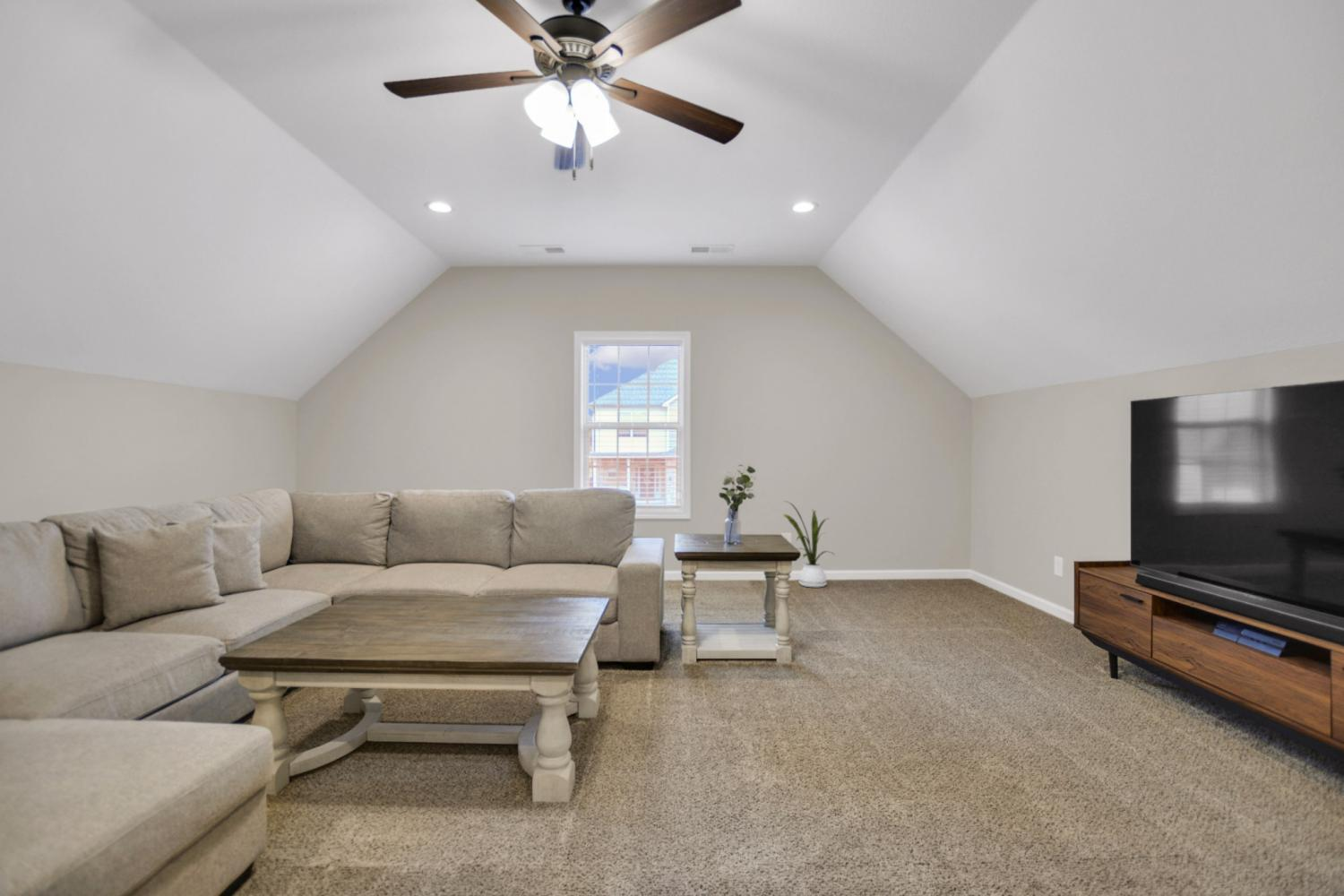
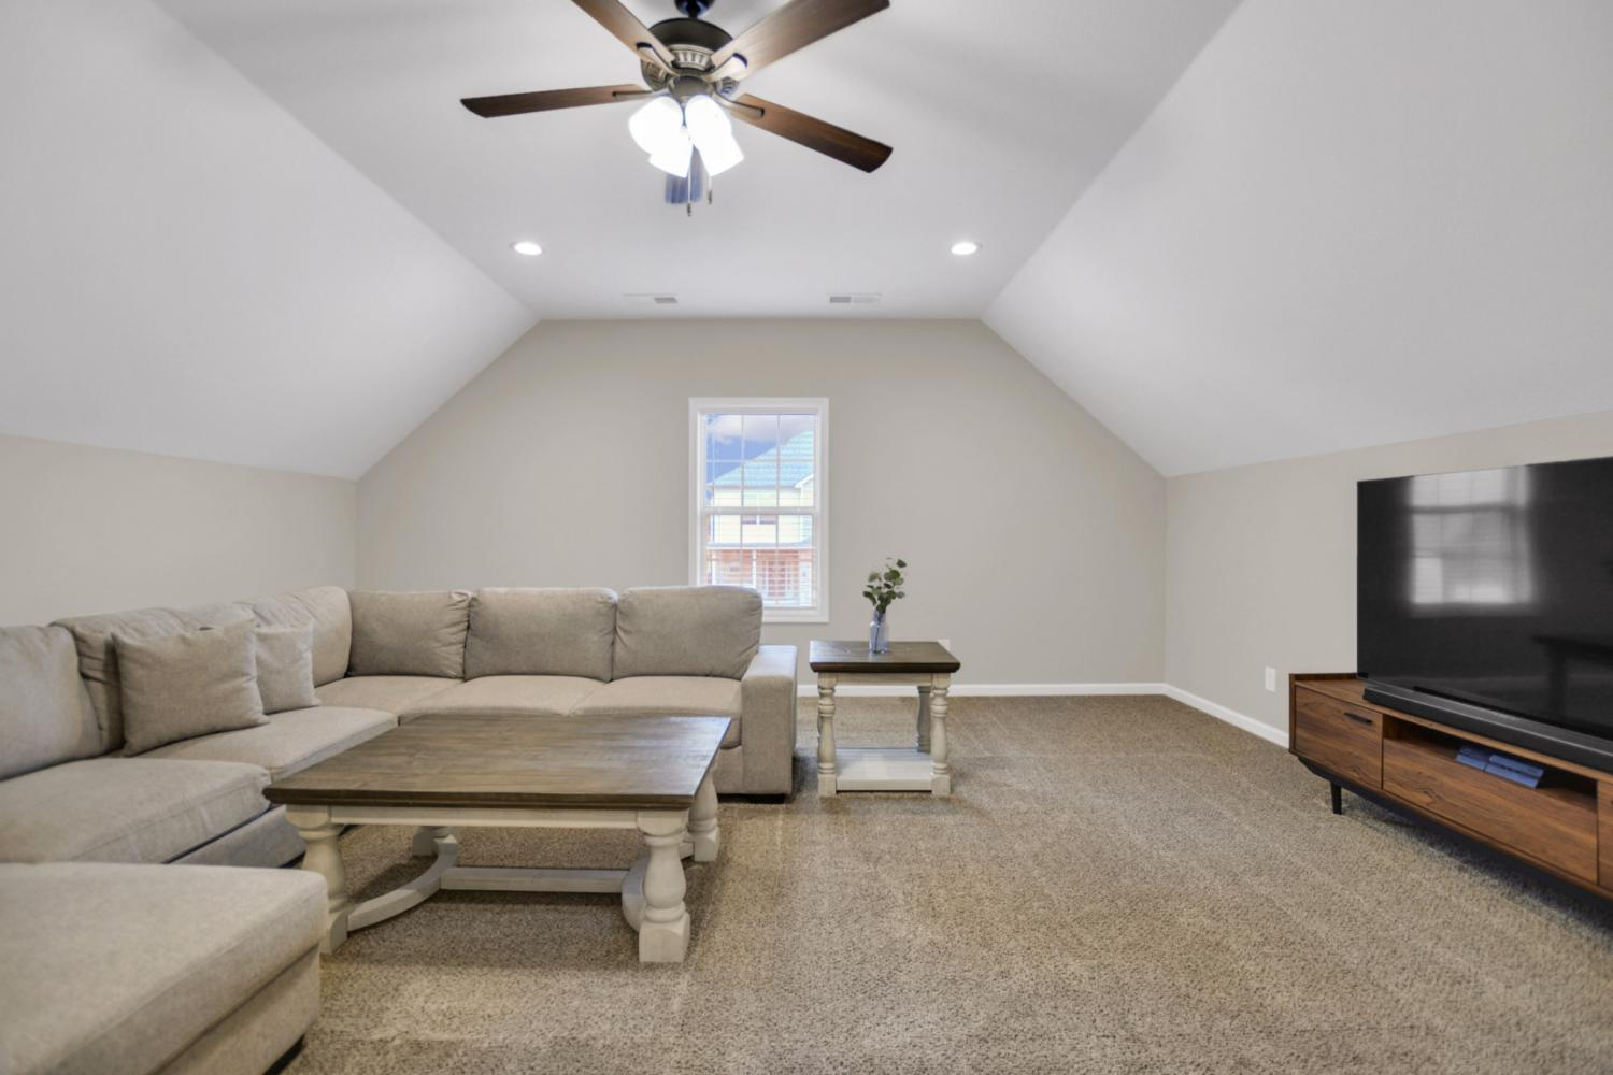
- house plant [782,500,835,588]
